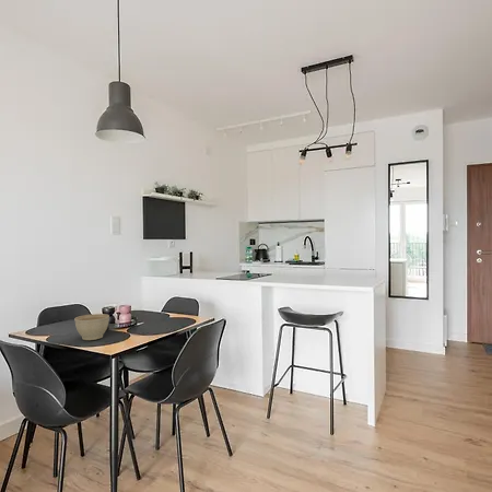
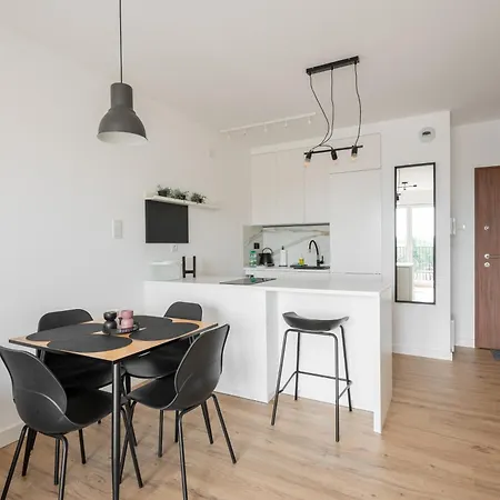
- planter bowl [73,313,110,341]
